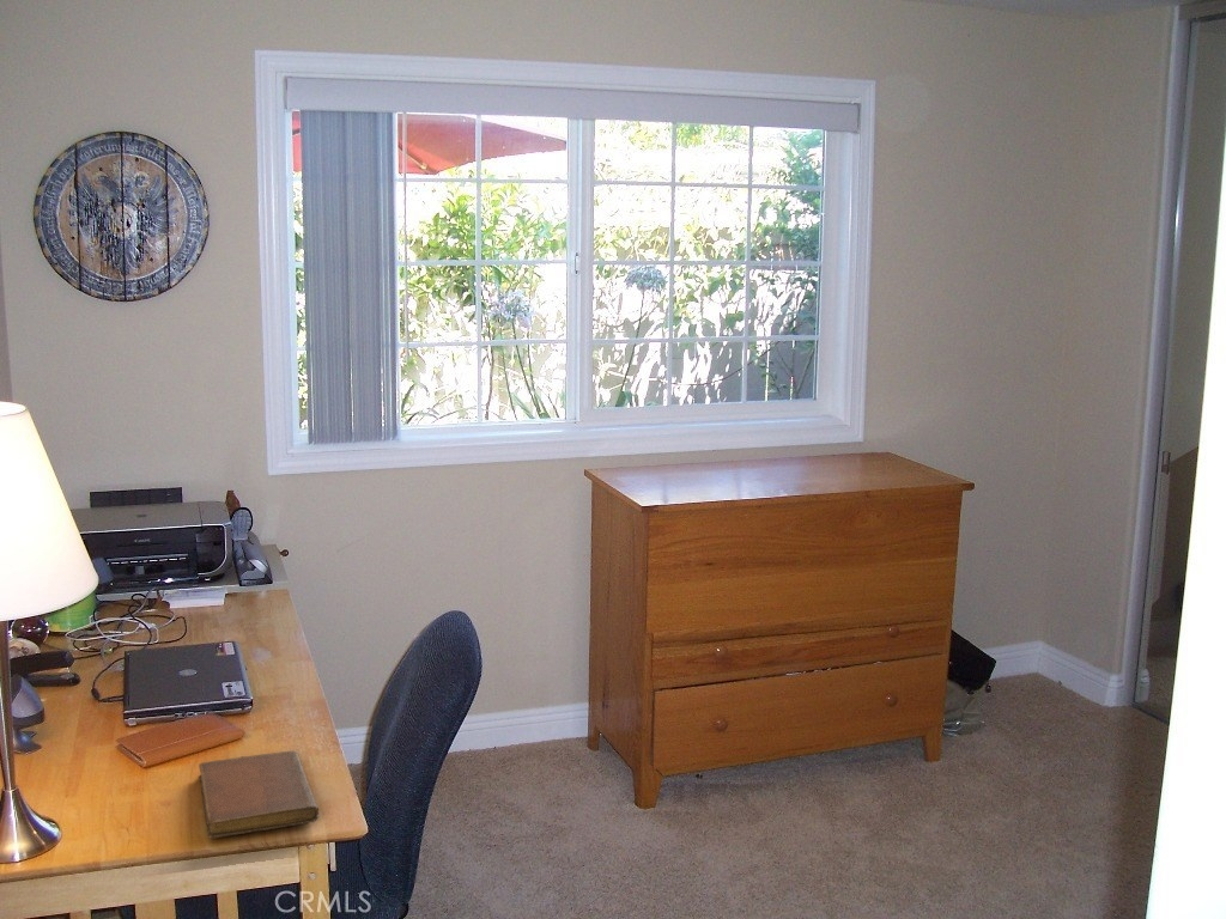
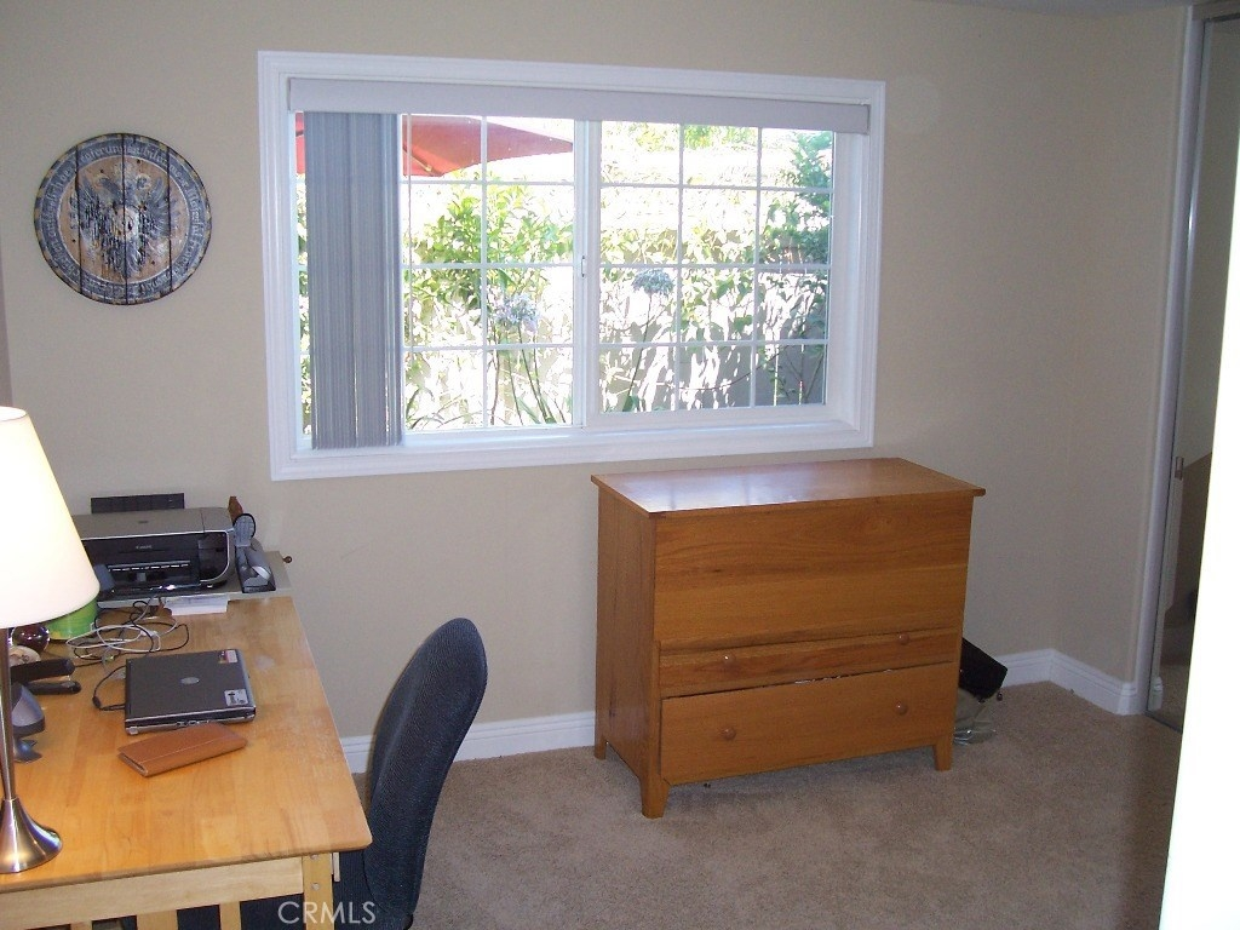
- notebook [198,750,320,840]
